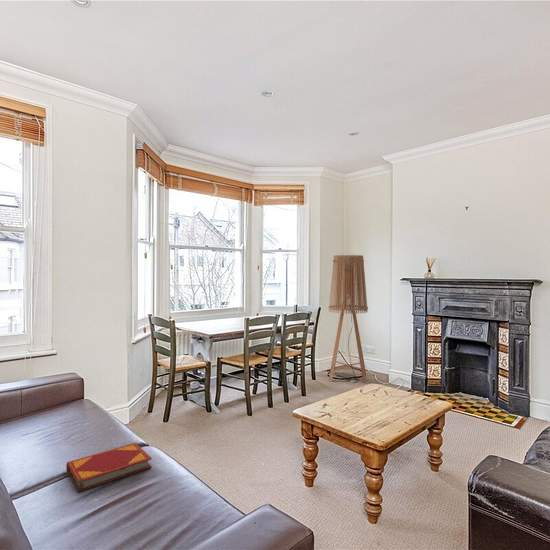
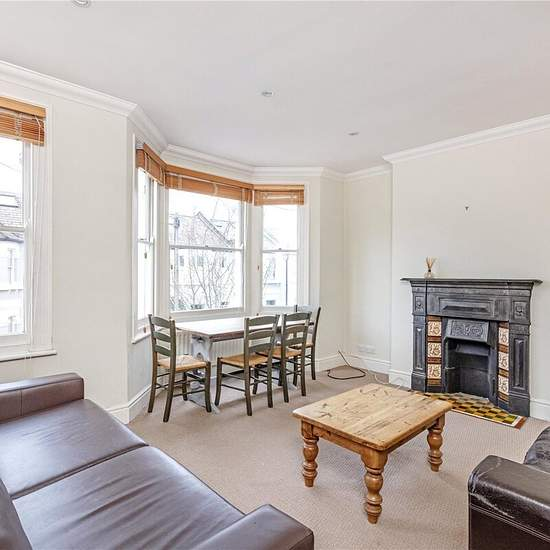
- hardback book [65,442,153,493]
- floor lamp [327,254,369,384]
